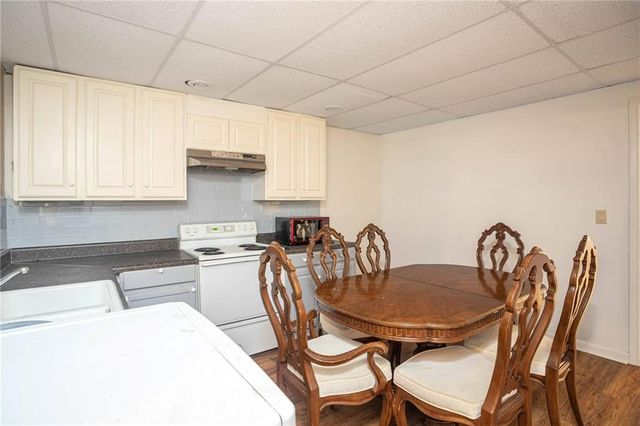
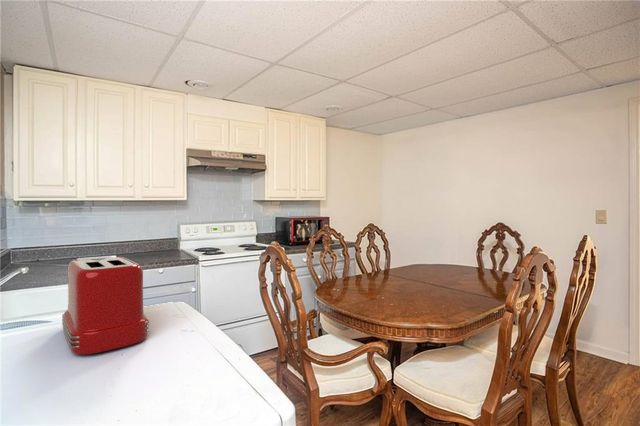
+ toaster [61,255,150,355]
